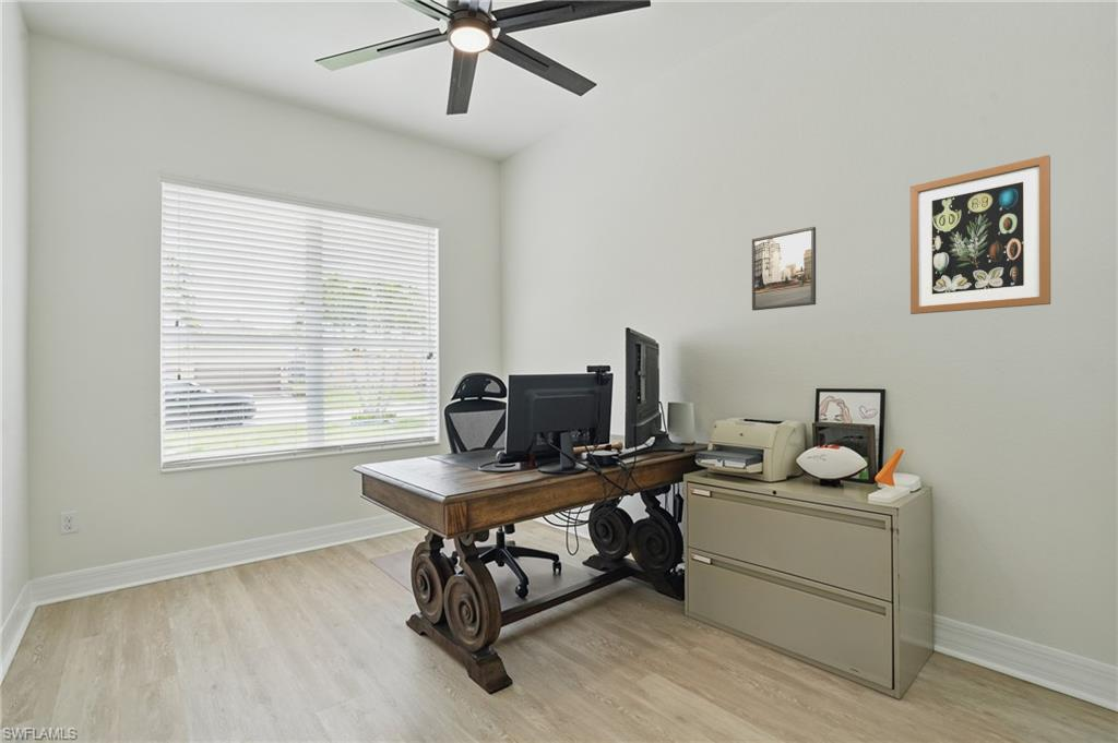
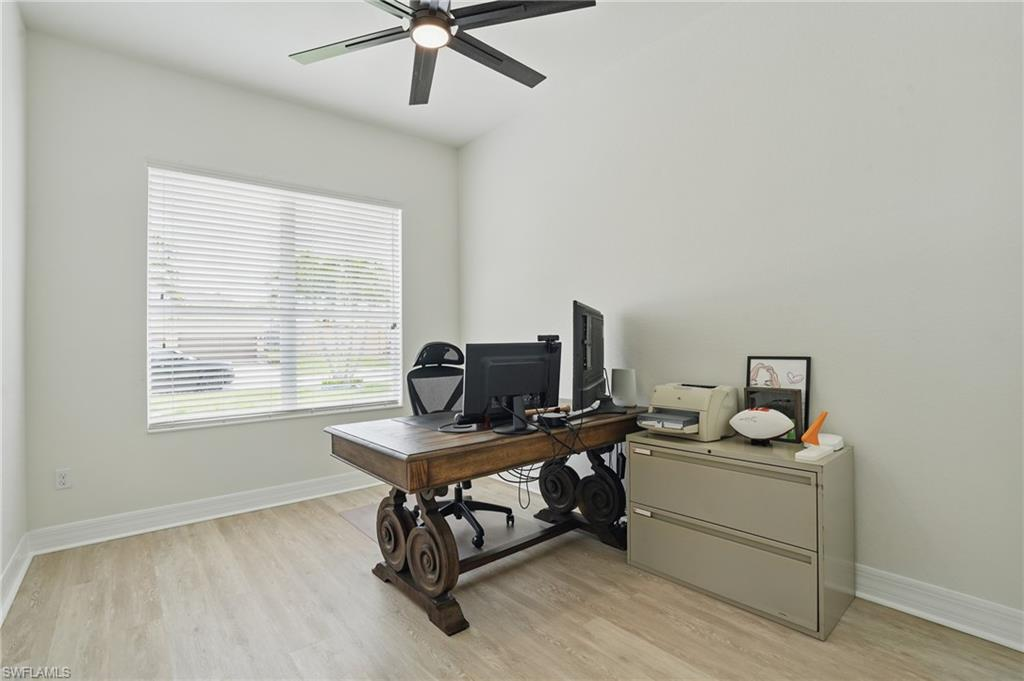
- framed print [751,226,817,312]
- wall art [909,154,1051,315]
